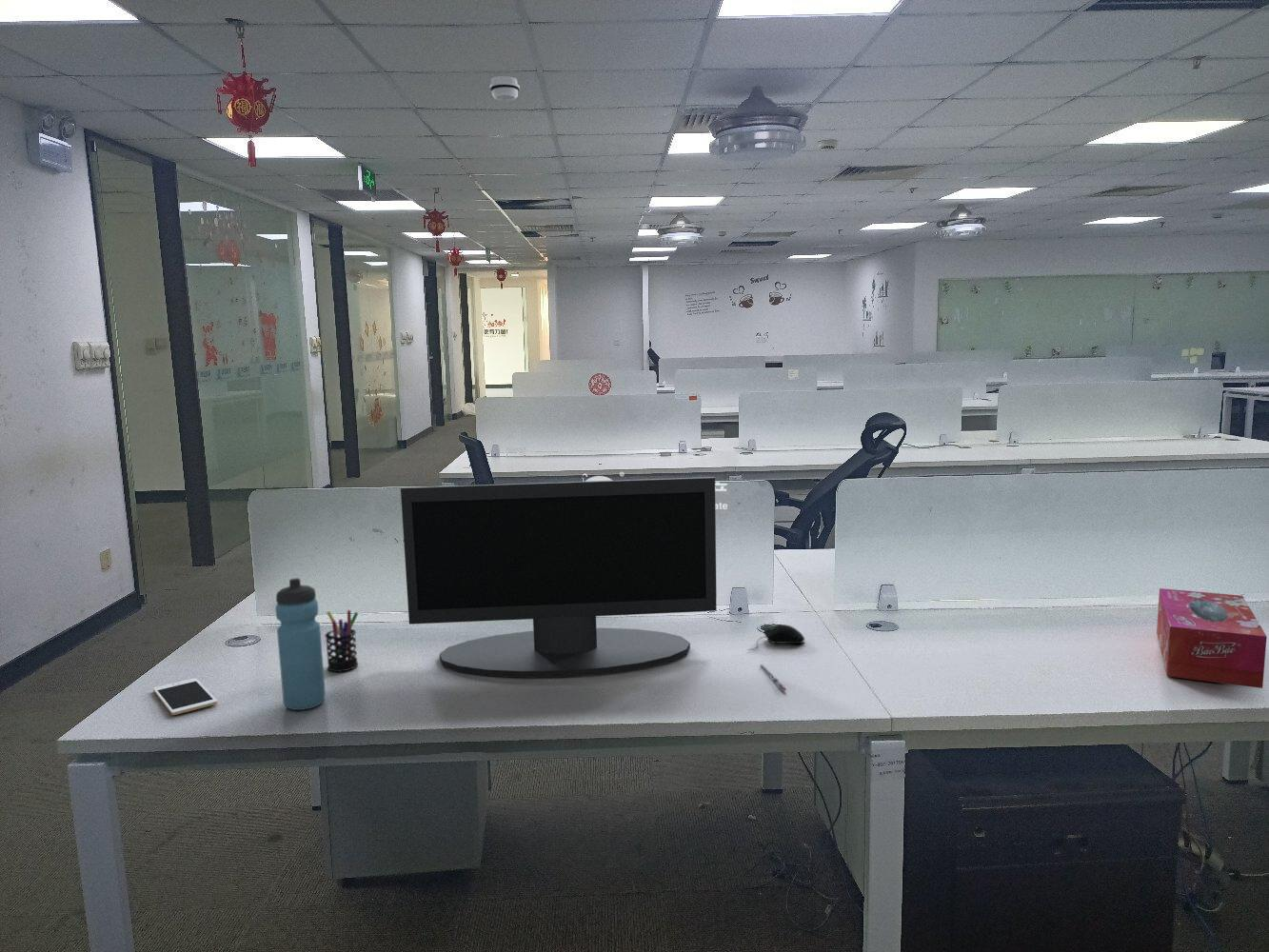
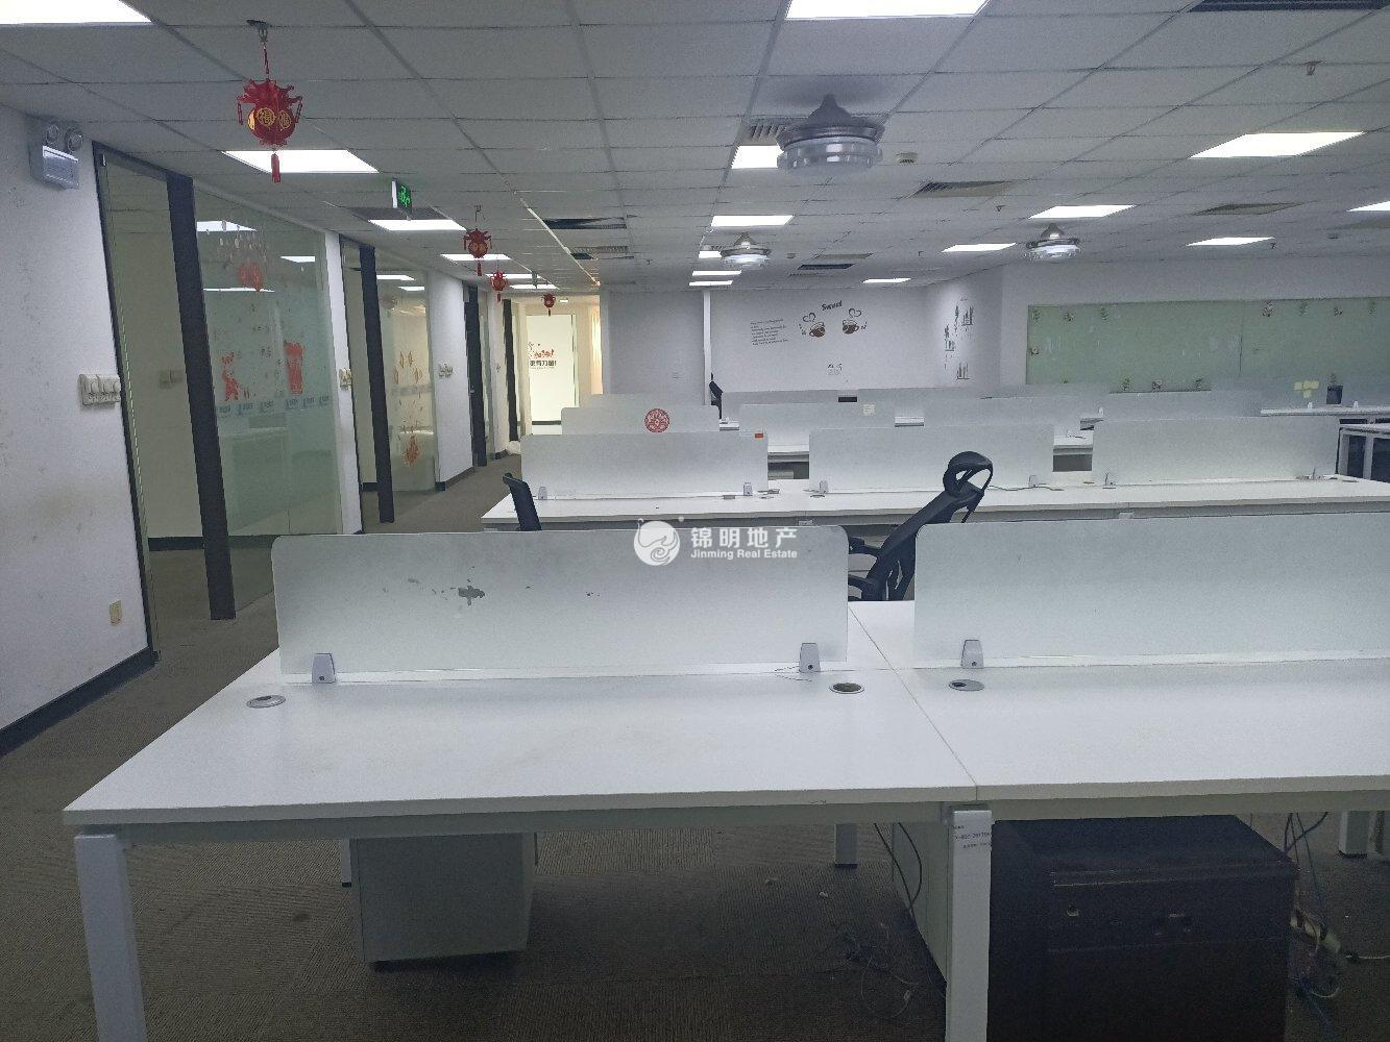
- cell phone [152,677,219,716]
- smoke detector [489,75,521,102]
- pen [760,664,787,692]
- water bottle [274,577,327,711]
- tissue box [1156,587,1268,689]
- pen holder [324,609,360,672]
- computer mouse [746,624,805,651]
- monitor [400,476,718,679]
